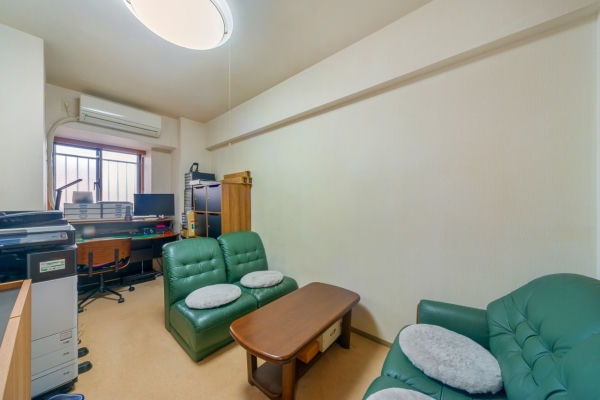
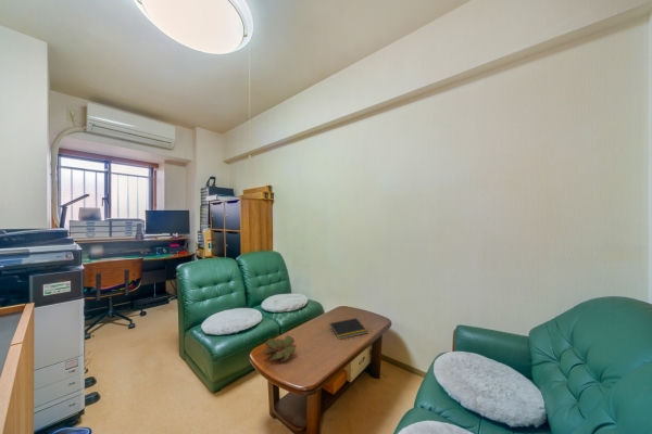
+ succulent plant [260,334,297,365]
+ notepad [328,317,368,341]
